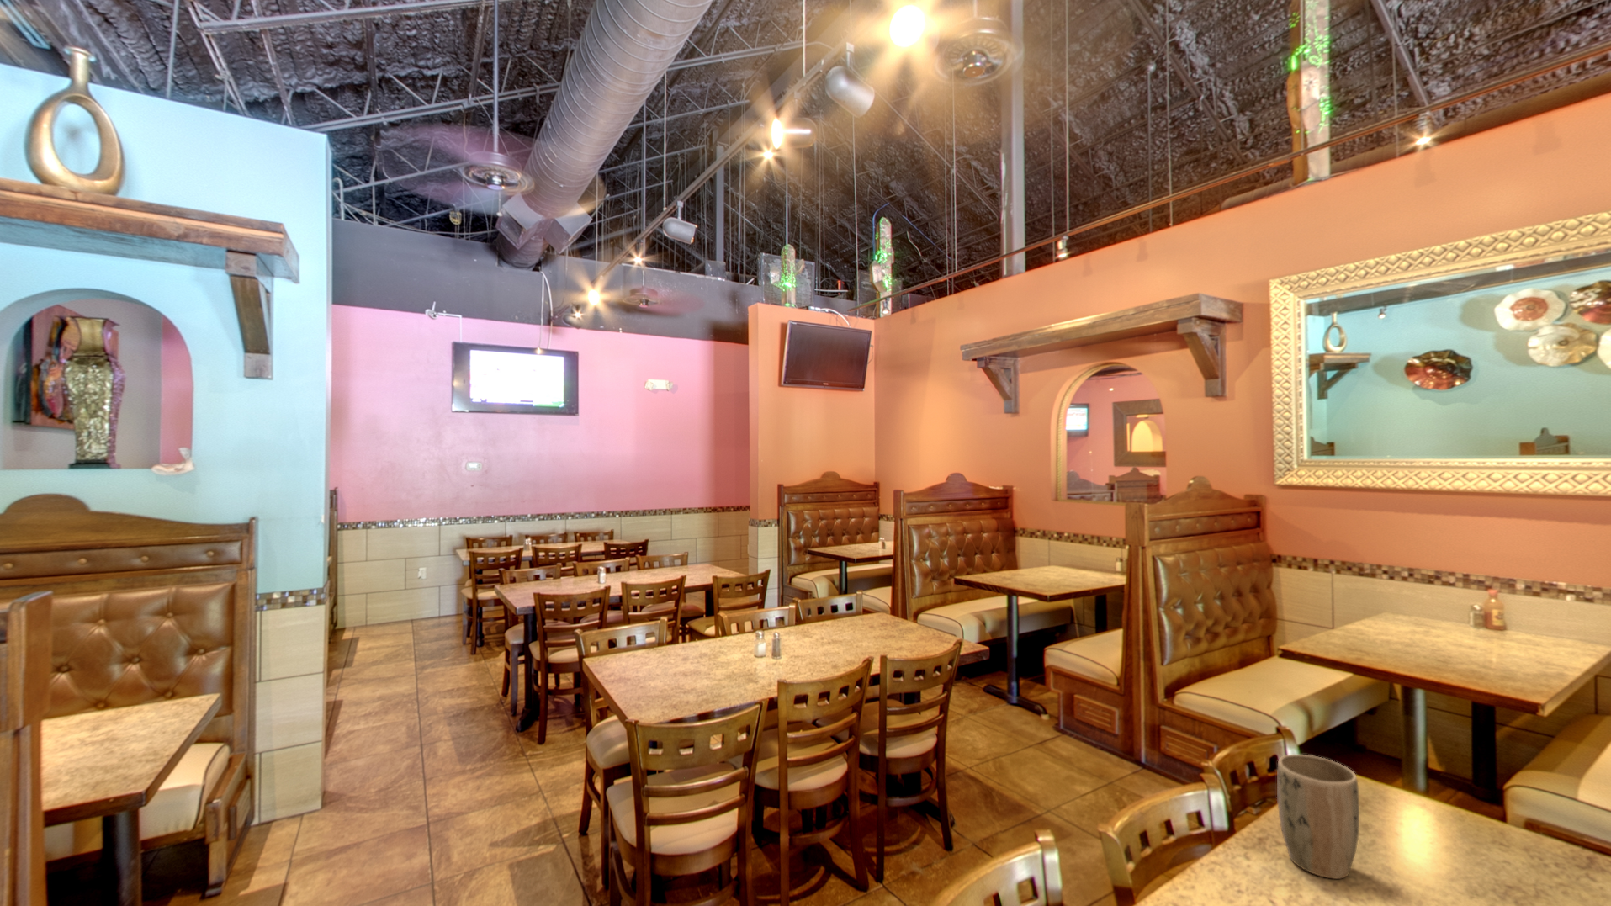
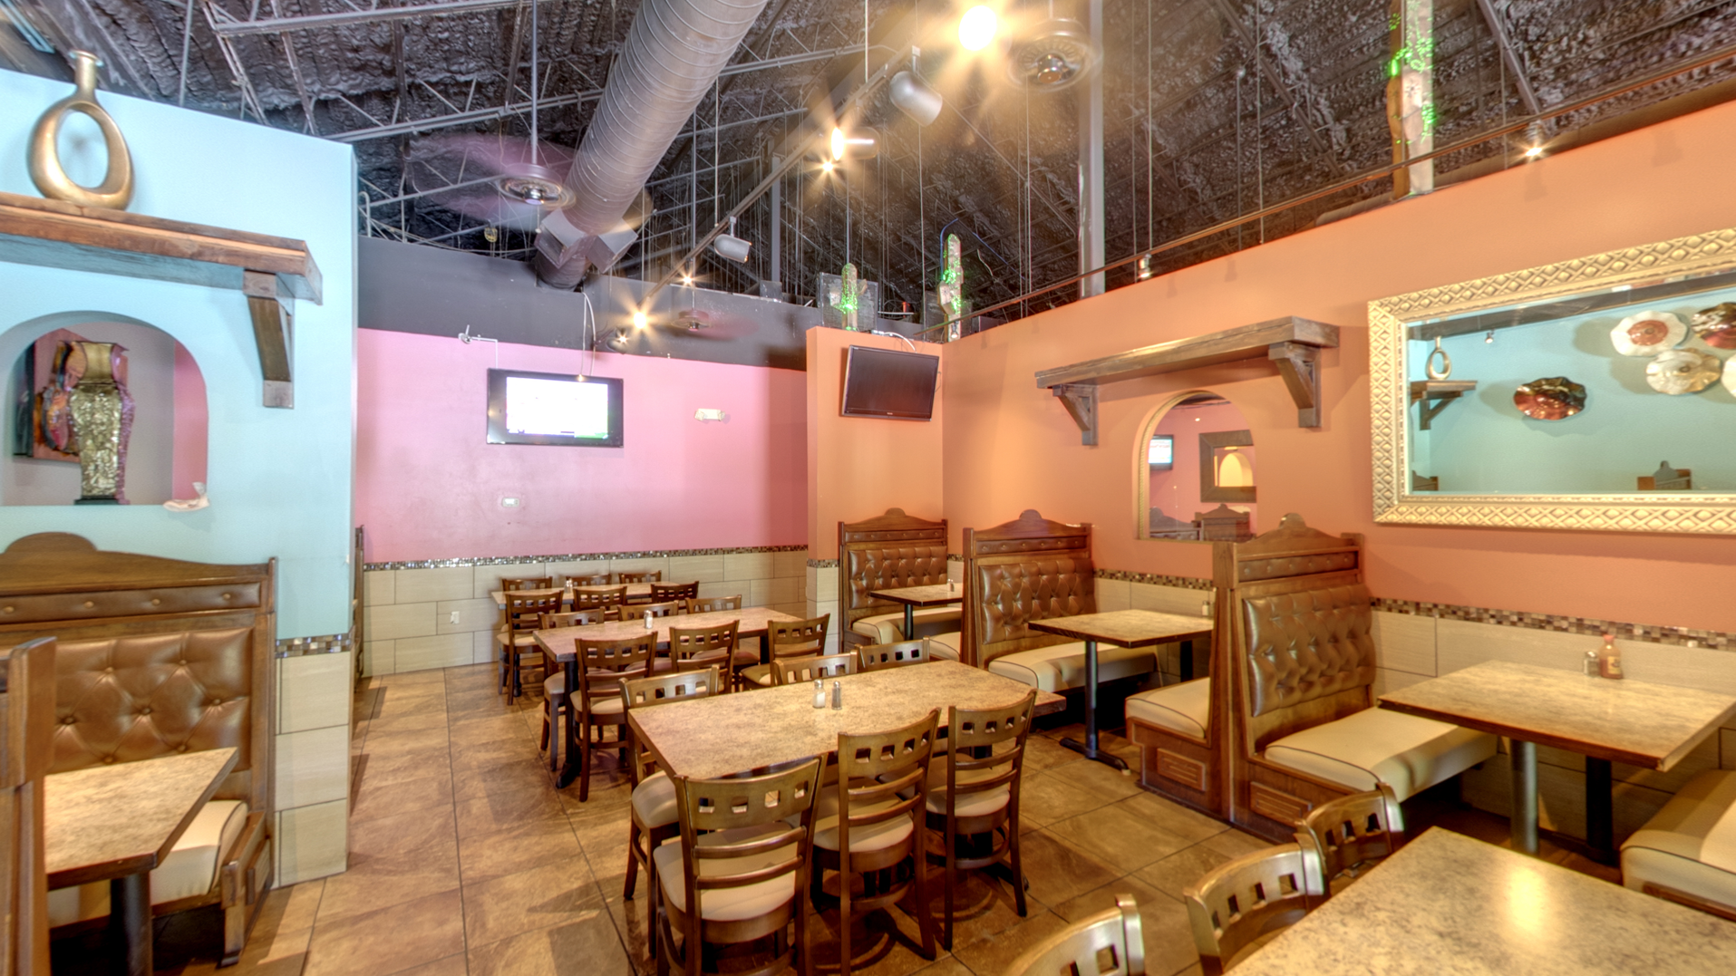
- plant pot [1276,753,1360,879]
